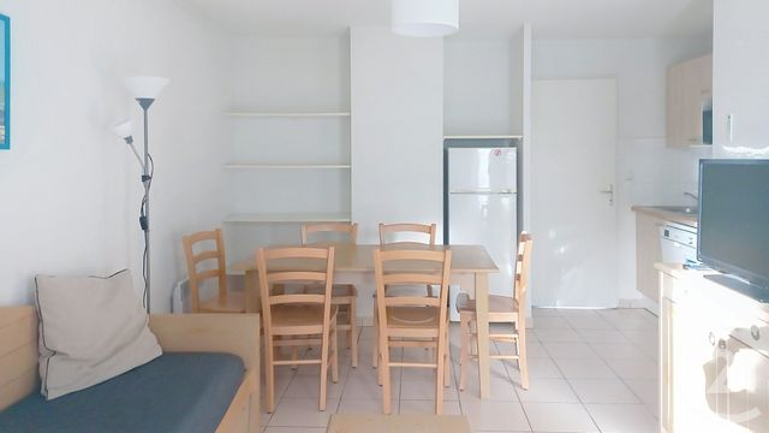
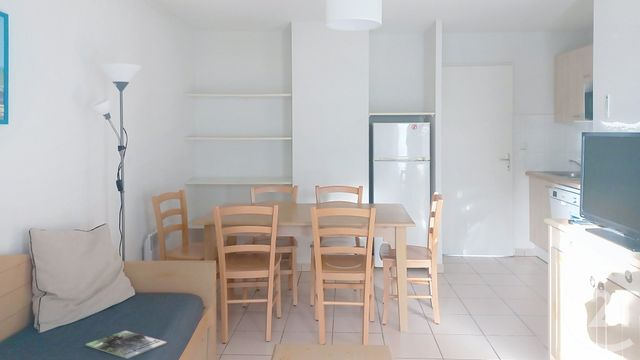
+ magazine [85,330,168,360]
